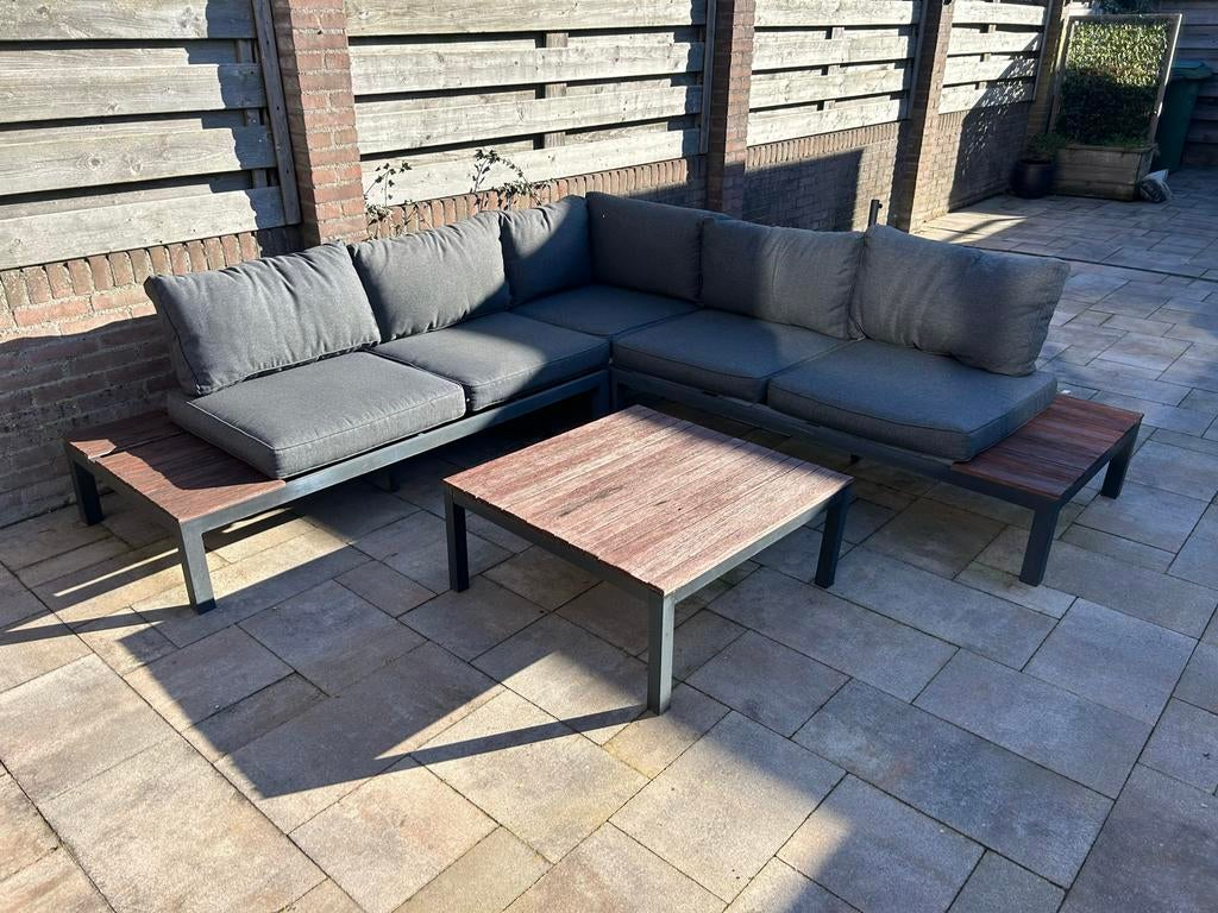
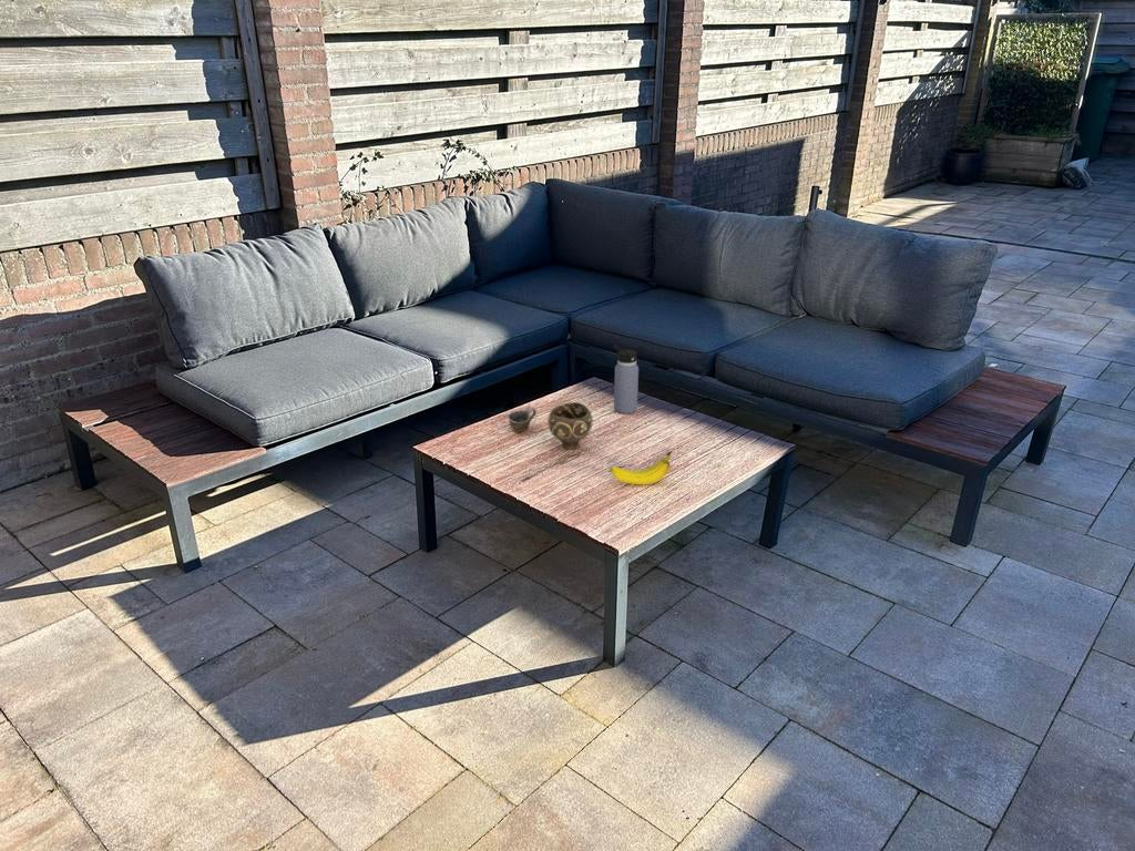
+ bowl [546,401,594,451]
+ cup [507,407,538,433]
+ fruit [609,450,673,485]
+ water bottle [613,344,640,414]
